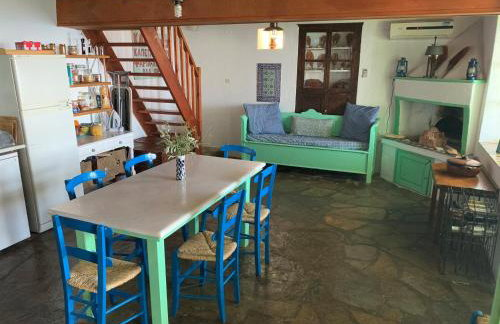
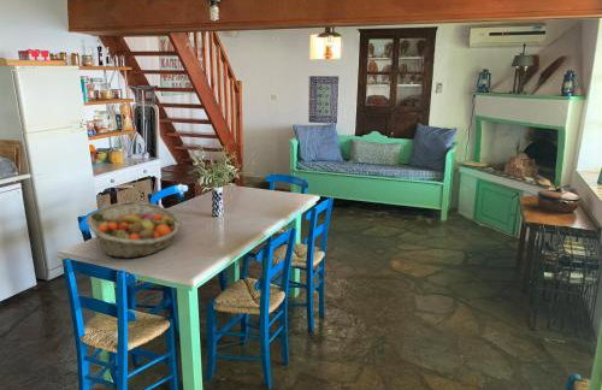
+ fruit basket [85,200,183,259]
